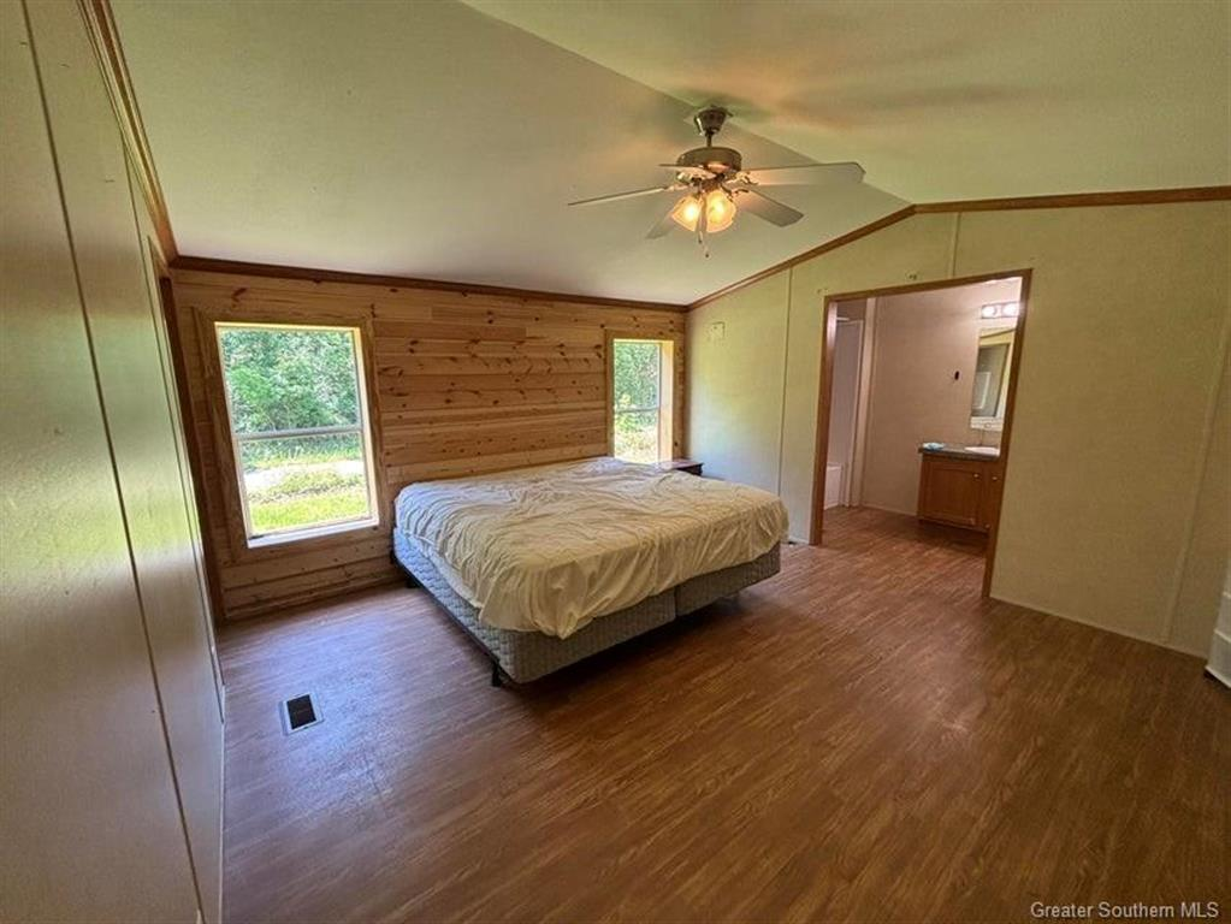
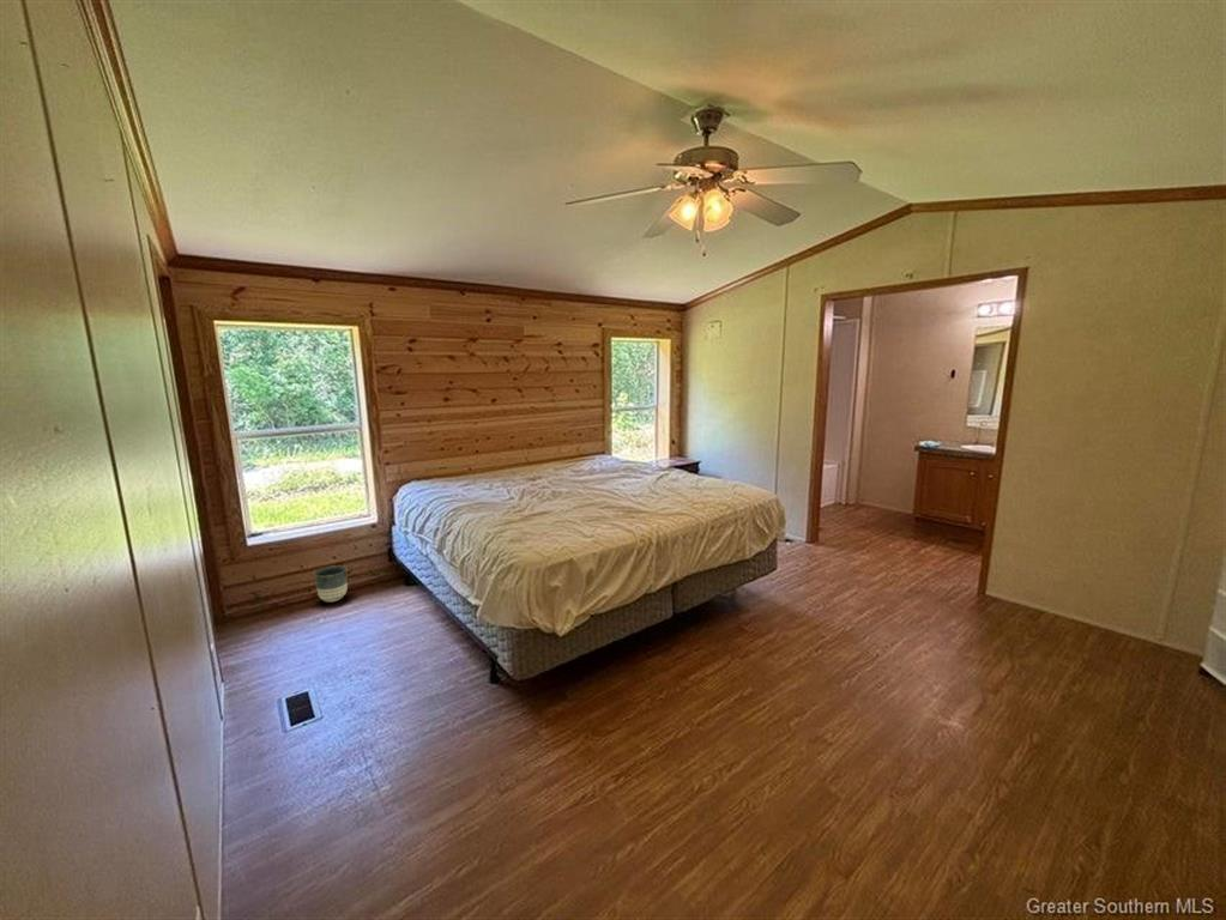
+ planter [313,564,349,604]
